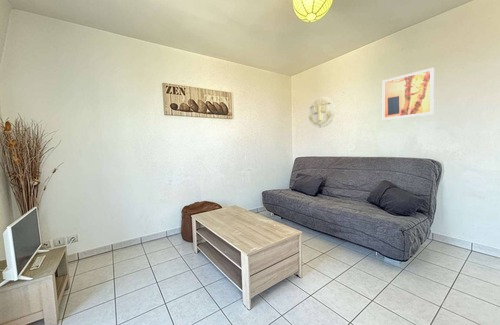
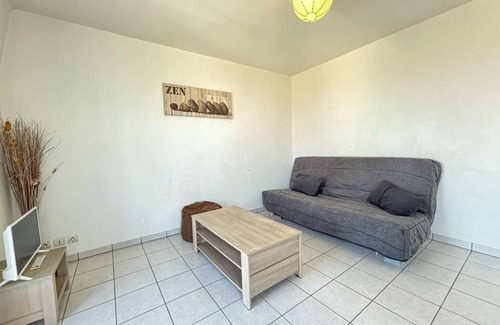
- wall art [382,67,435,121]
- wall decoration [308,96,336,129]
